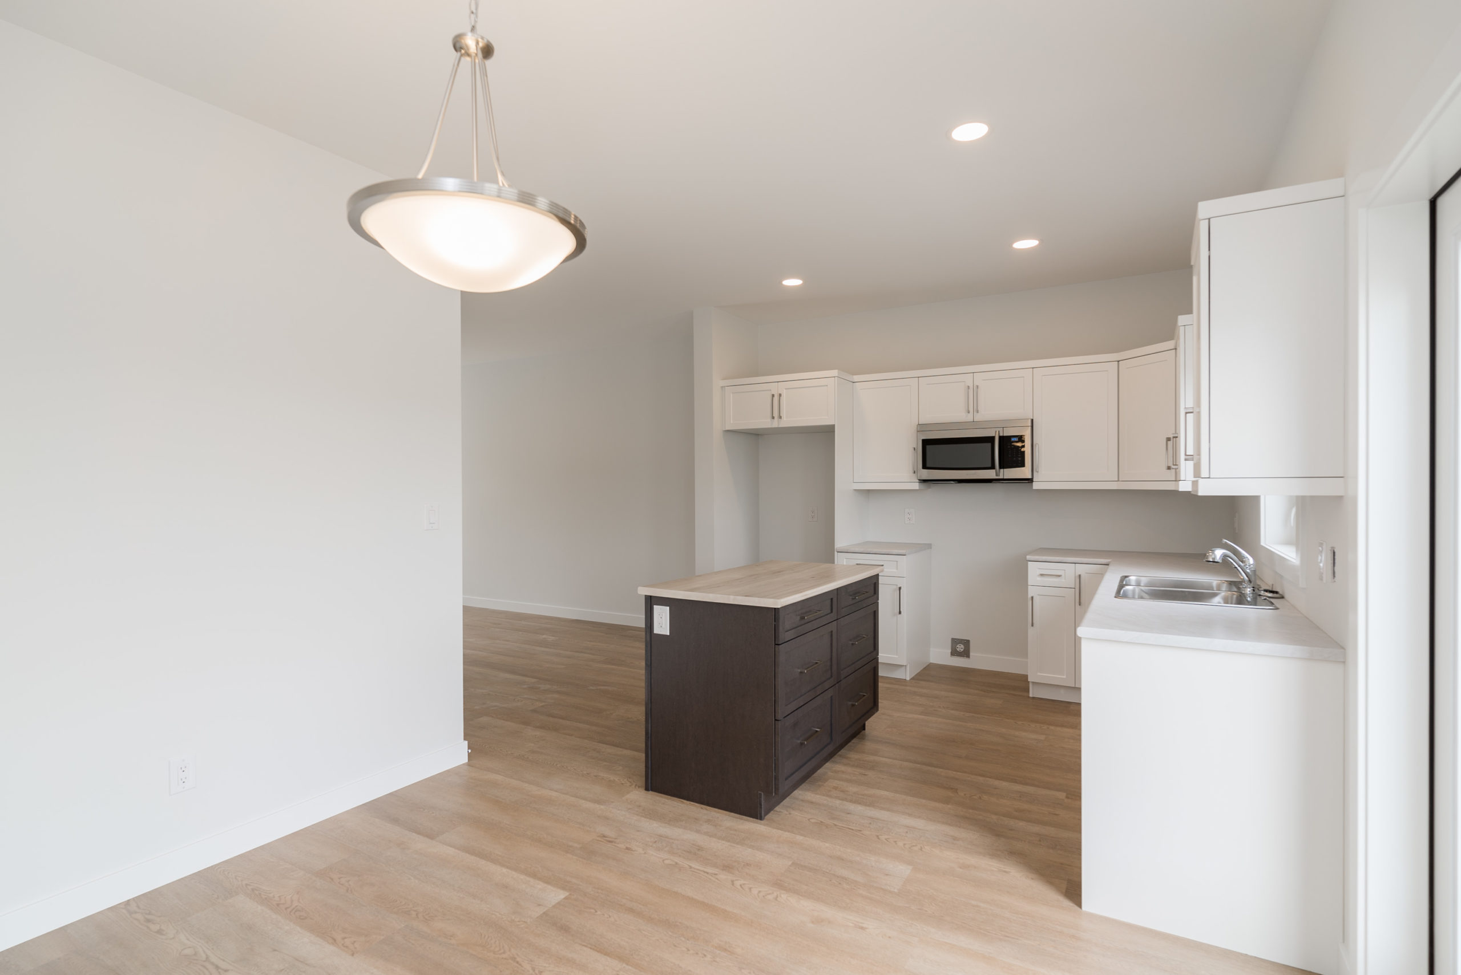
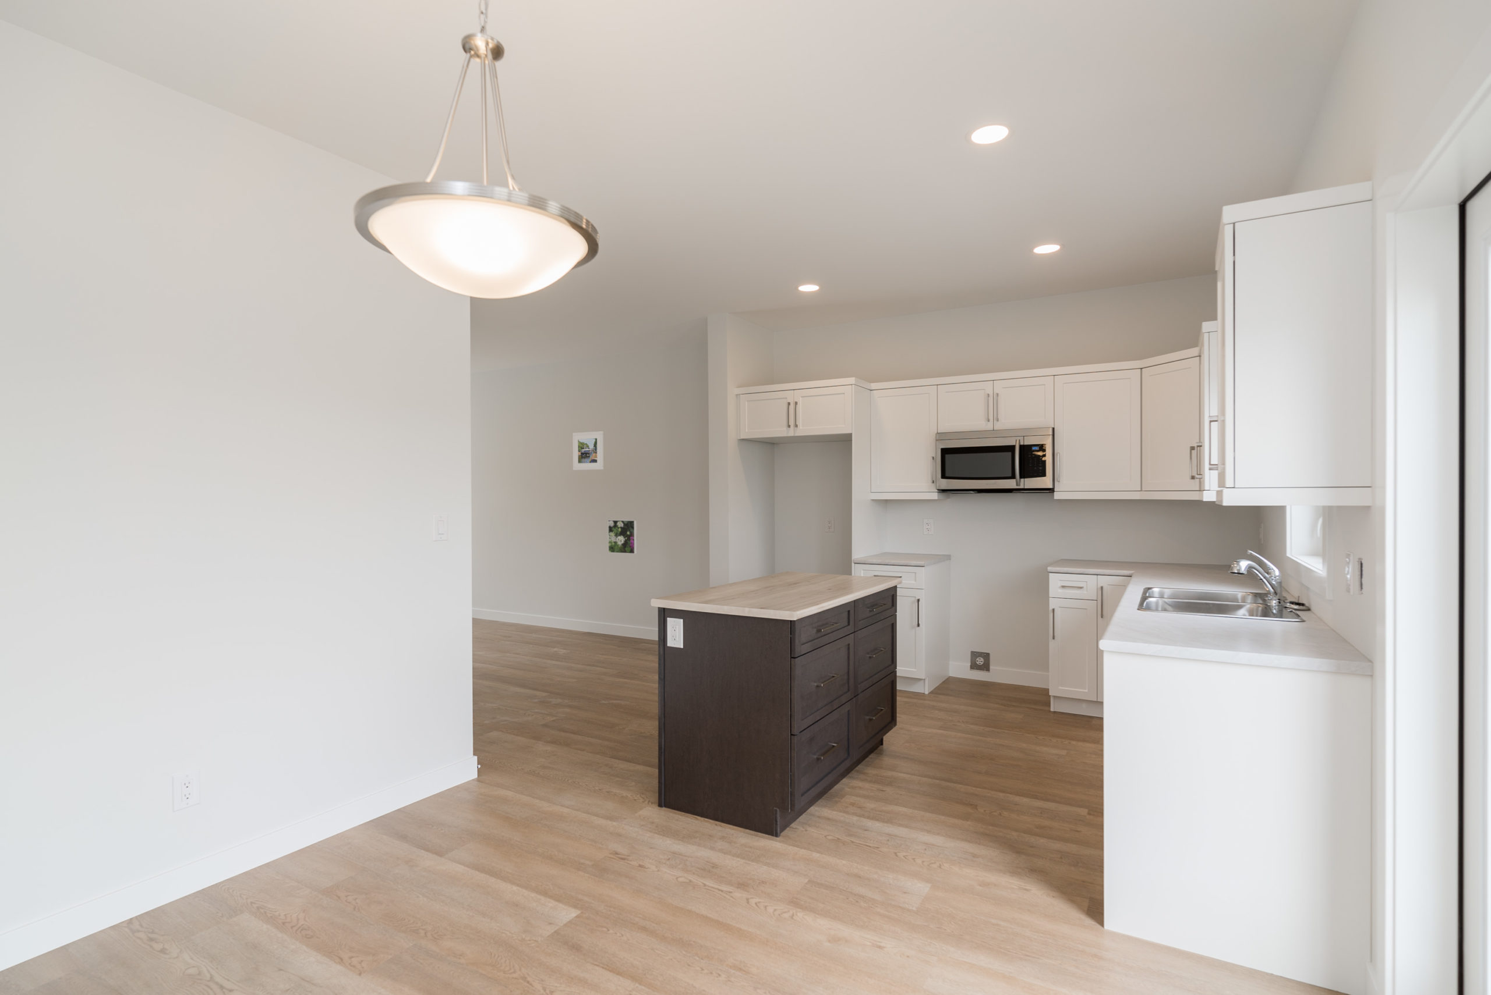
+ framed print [572,431,604,471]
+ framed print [608,519,637,554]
